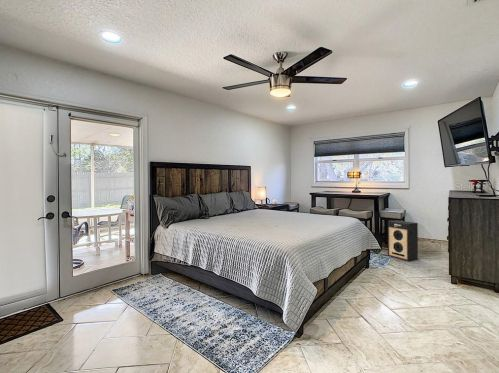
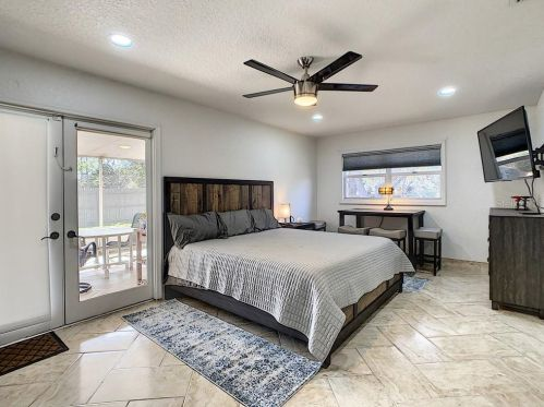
- speaker [387,219,419,262]
